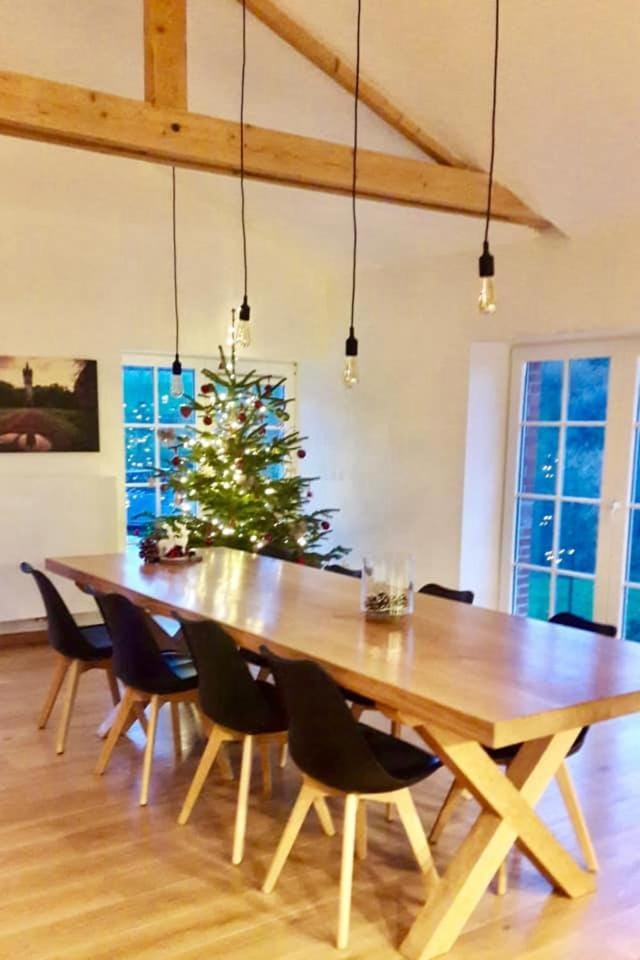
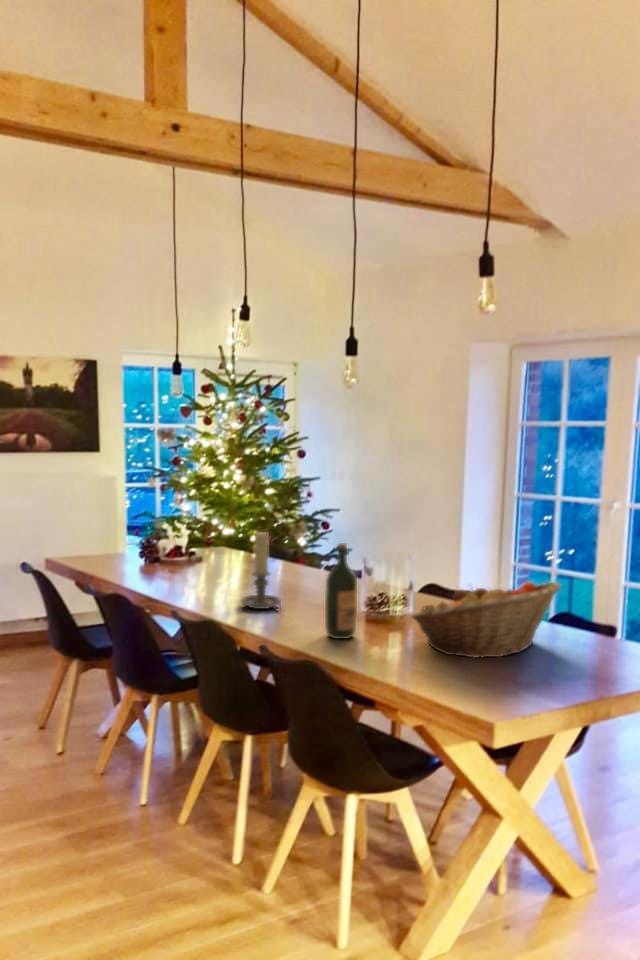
+ wine bottle [324,542,358,640]
+ candle holder [239,530,282,611]
+ fruit basket [410,581,562,659]
